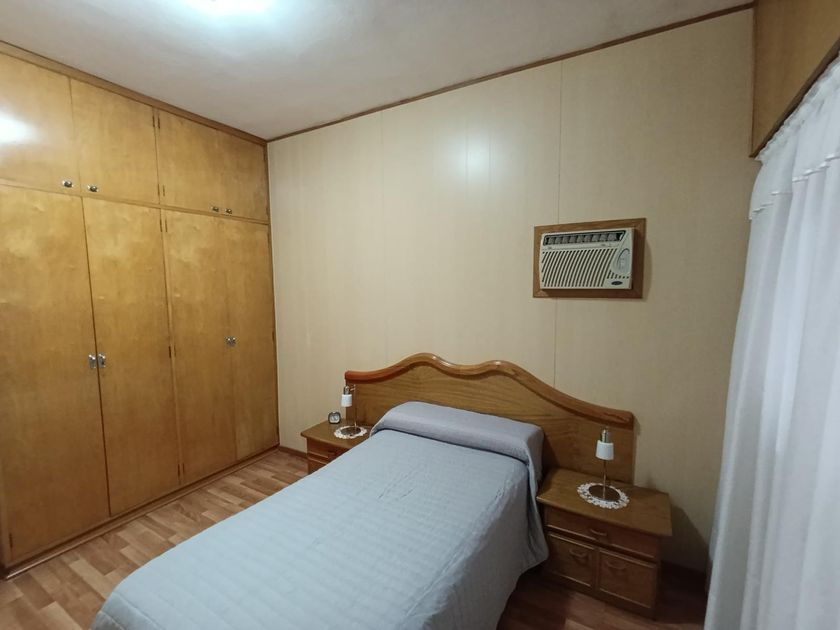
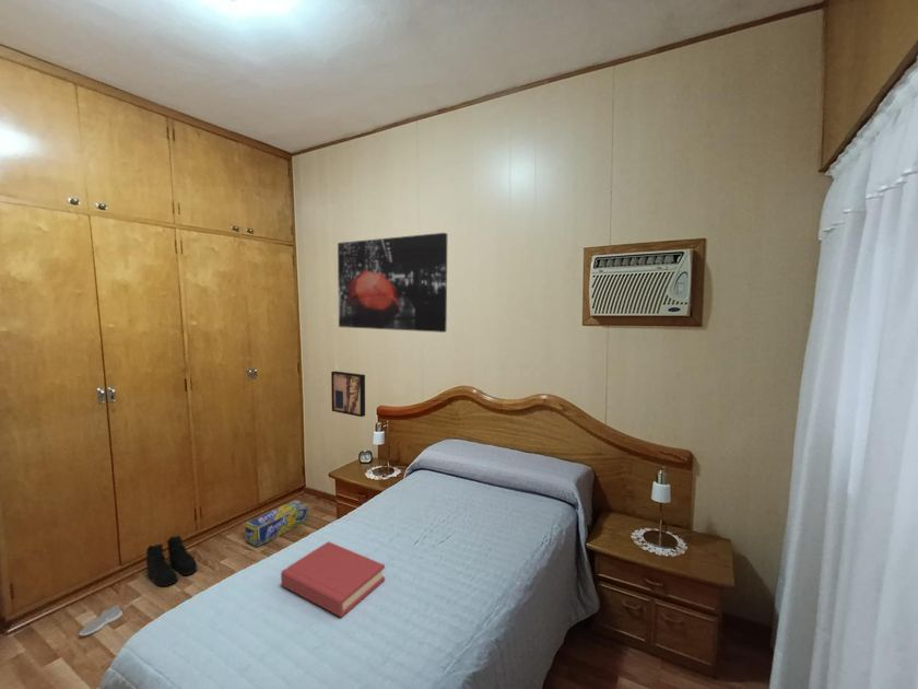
+ box [244,499,309,548]
+ wall art [330,370,366,418]
+ boots [145,535,198,587]
+ hardback book [280,540,386,618]
+ wall art [337,232,448,334]
+ shoe [79,597,141,637]
